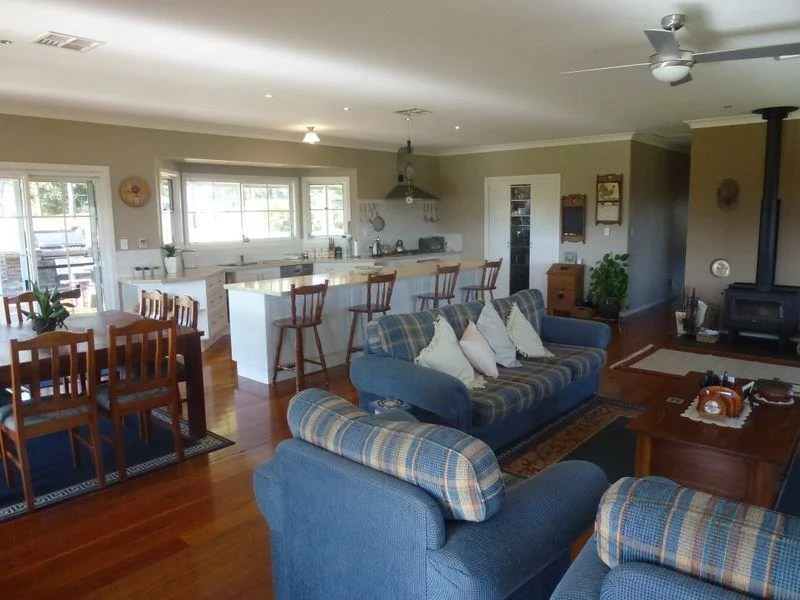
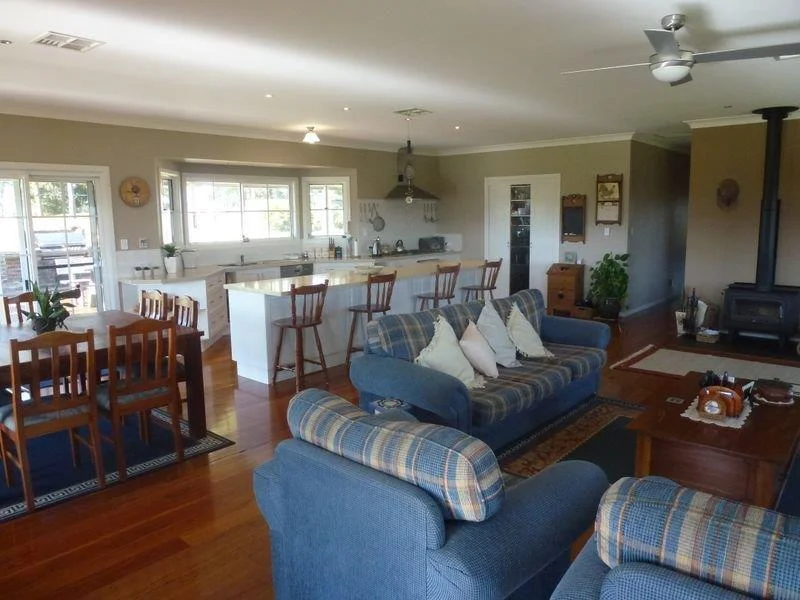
- decorative plate [709,257,732,279]
